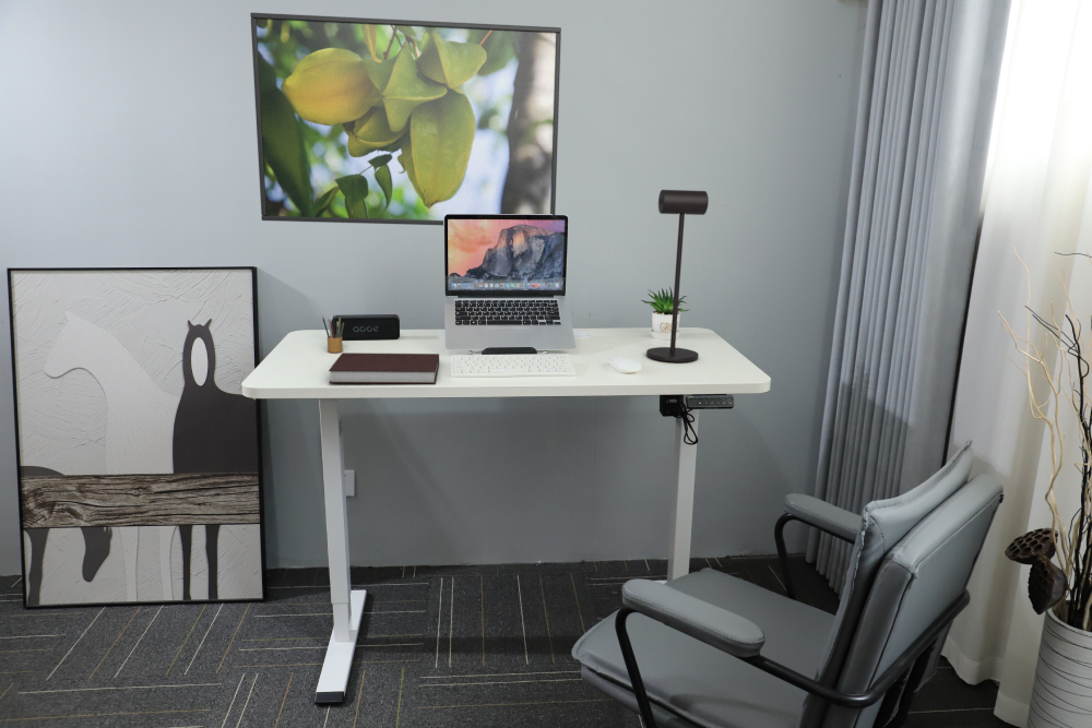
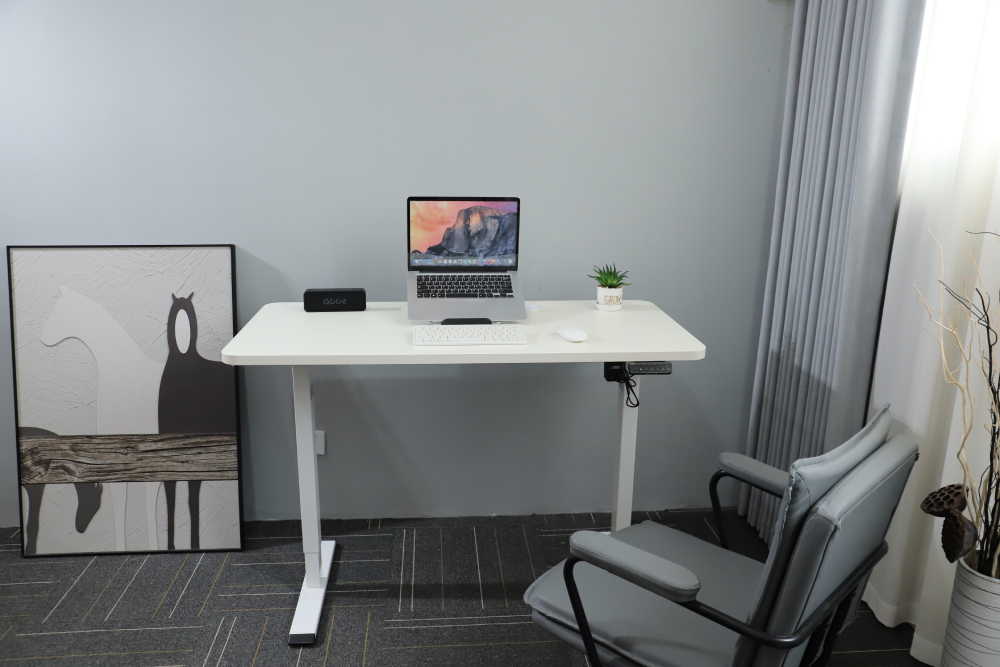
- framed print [249,12,562,226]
- desk lamp [645,189,710,363]
- pencil box [321,314,345,354]
- notebook [328,351,440,385]
